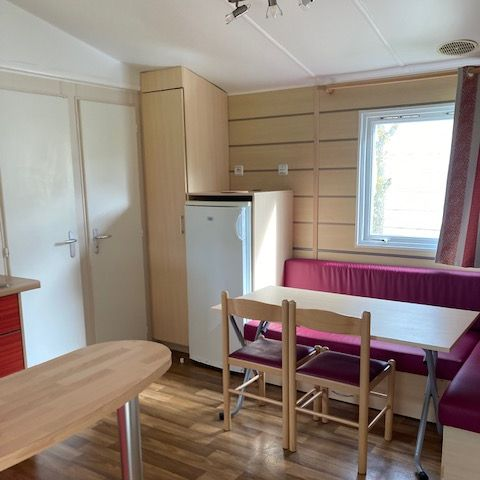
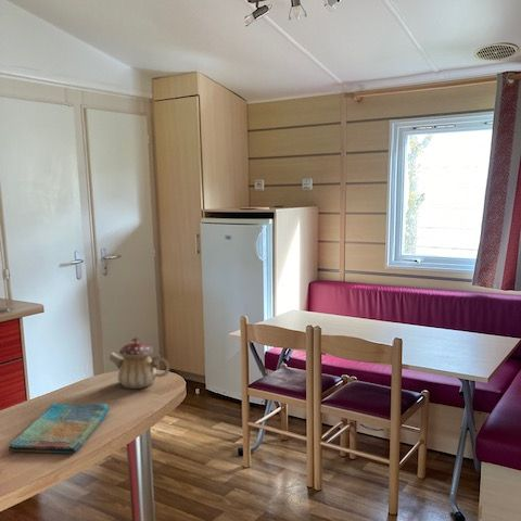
+ teapot [107,336,171,390]
+ dish towel [8,403,111,455]
